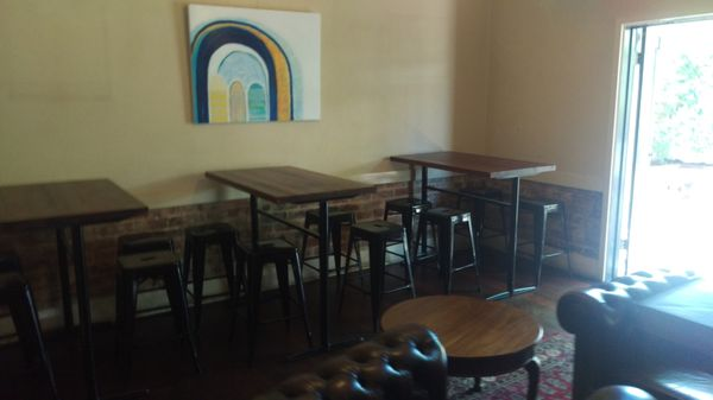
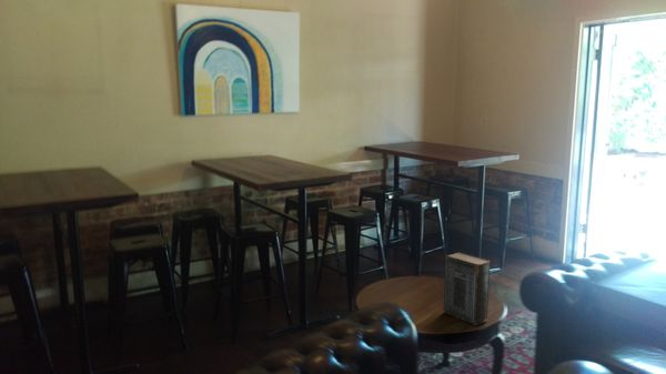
+ book [443,251,491,326]
